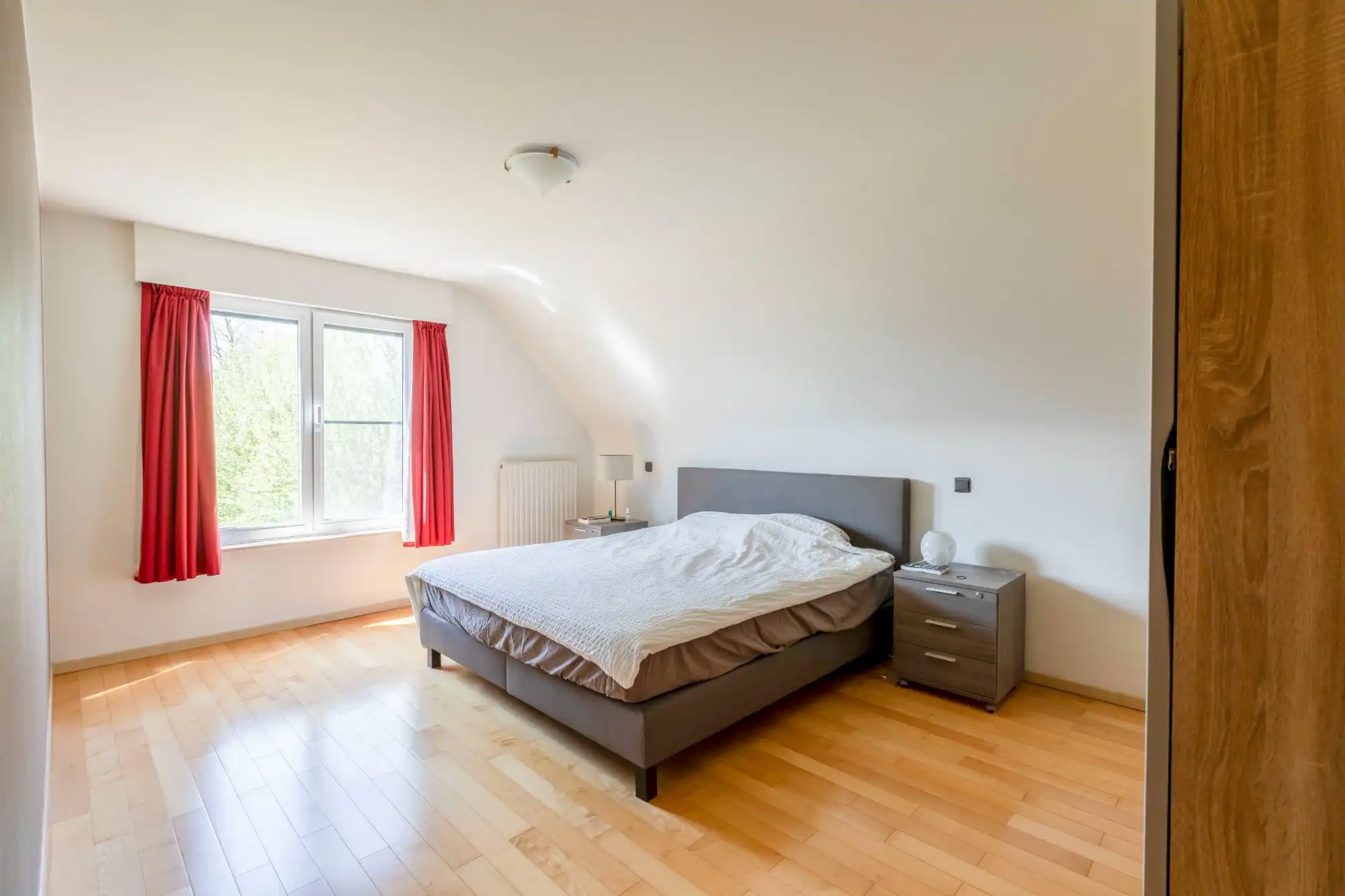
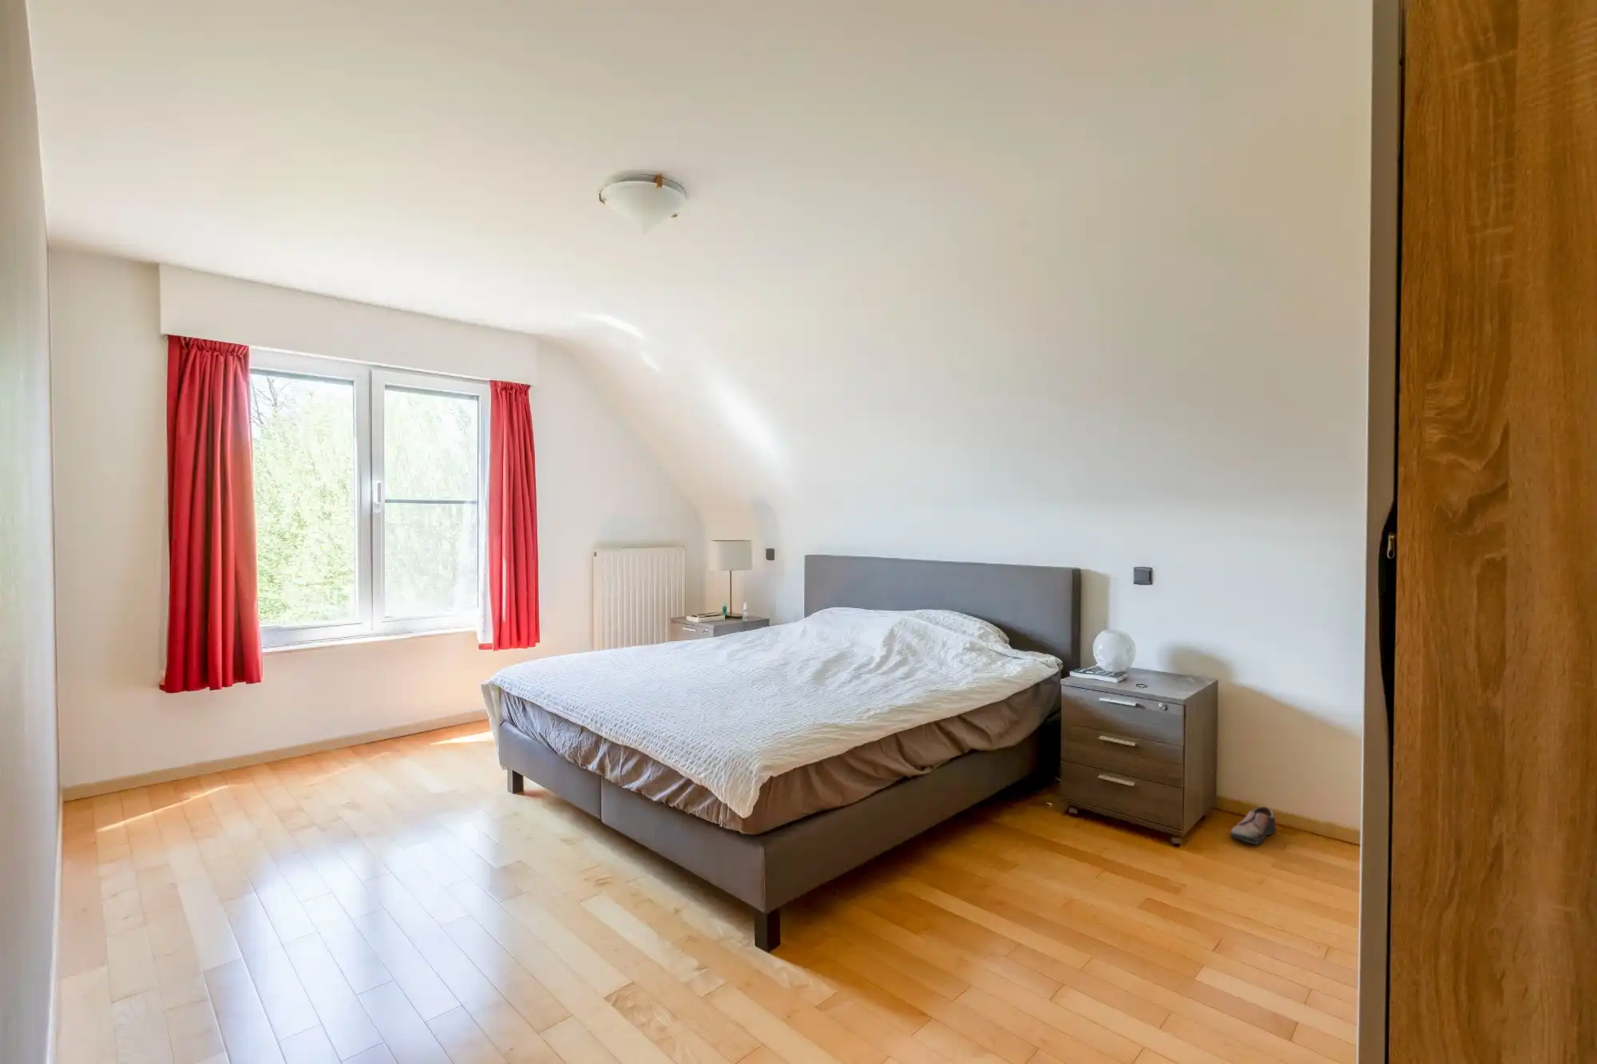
+ shoe [1230,805,1276,846]
